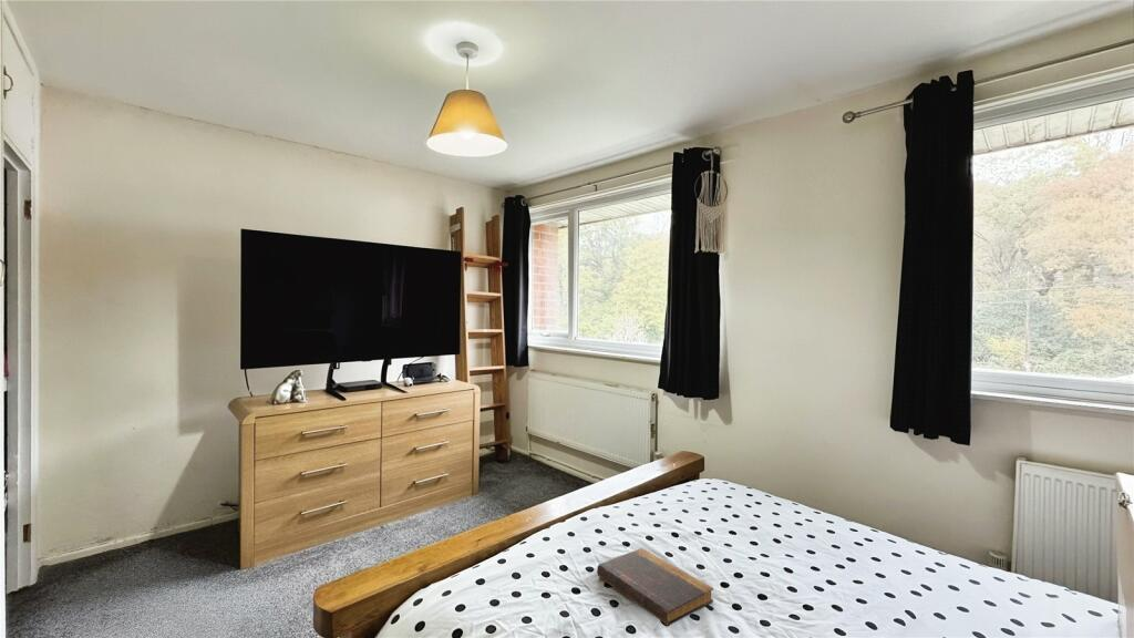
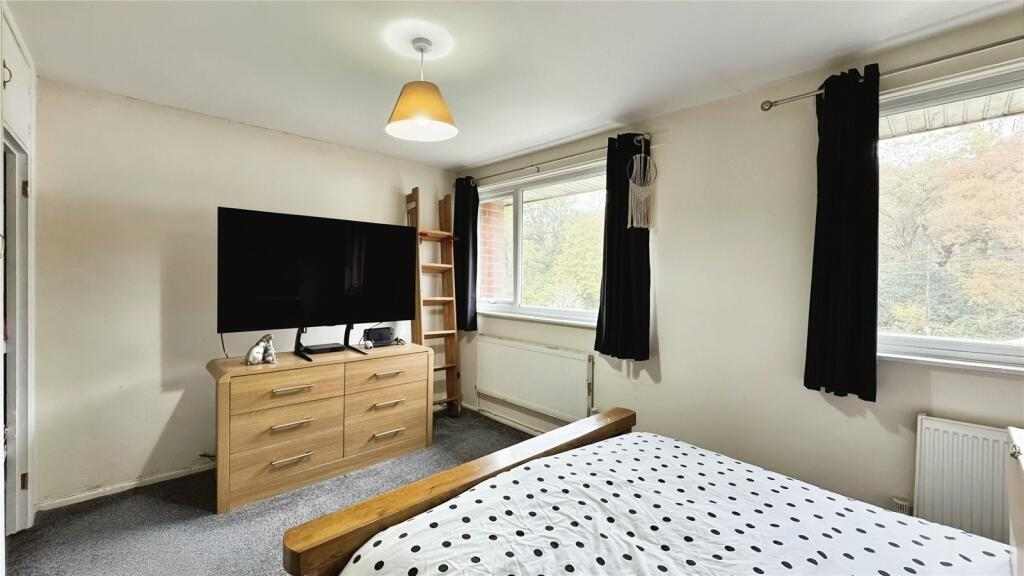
- book [596,547,714,627]
